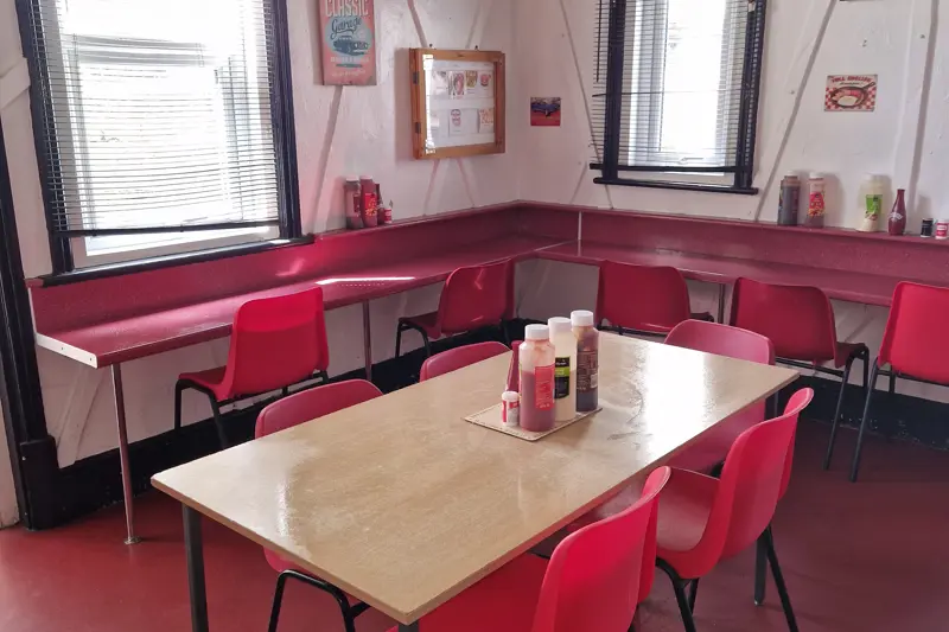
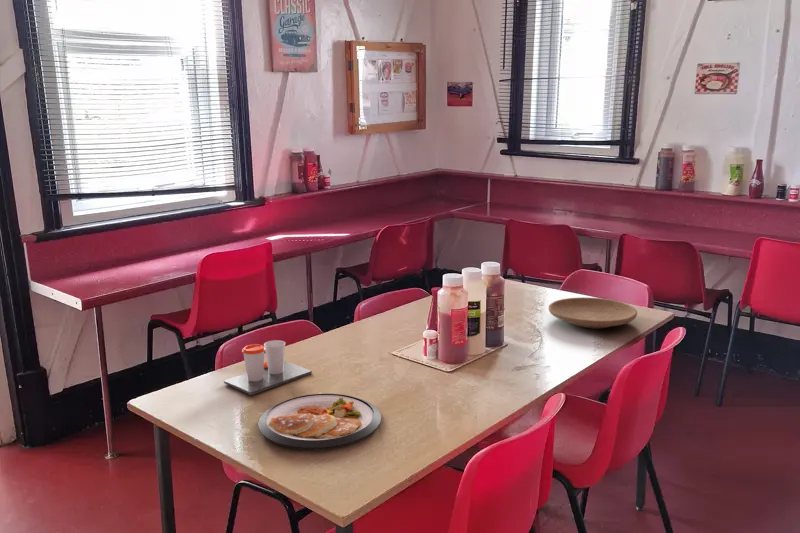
+ cup [223,339,313,396]
+ dish [257,393,382,451]
+ plate [547,296,638,329]
